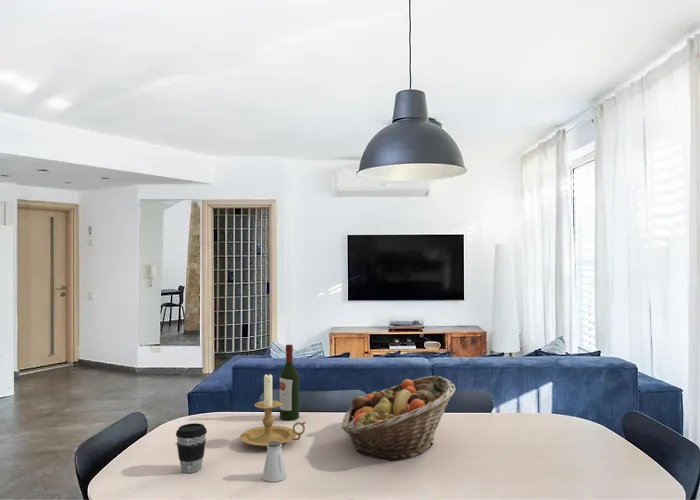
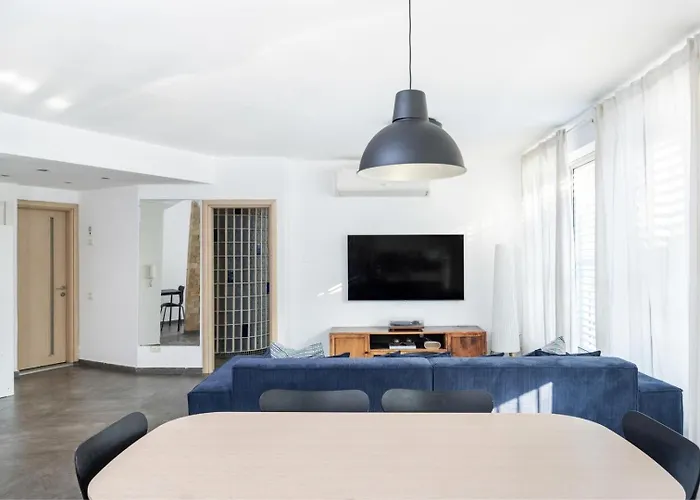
- fruit basket [340,375,457,462]
- candle holder [239,371,307,448]
- coffee cup [175,422,208,474]
- saltshaker [261,441,288,483]
- wine bottle [279,343,300,421]
